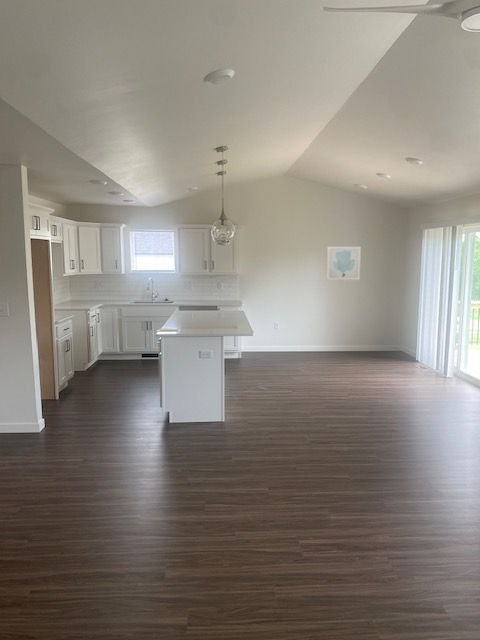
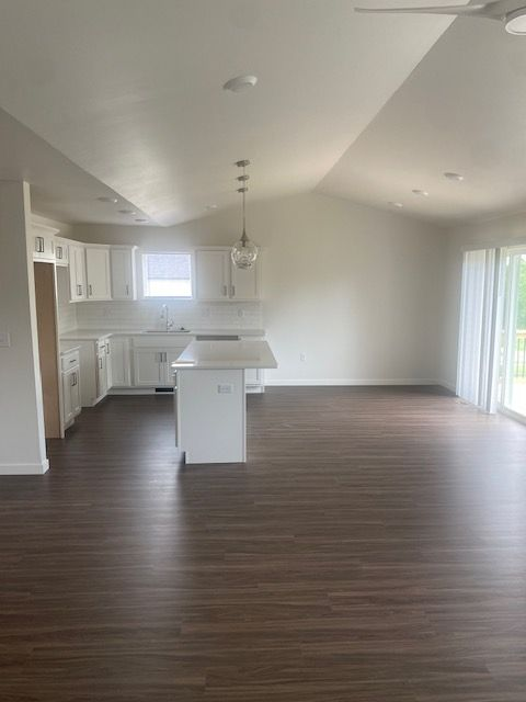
- wall art [326,246,362,281]
